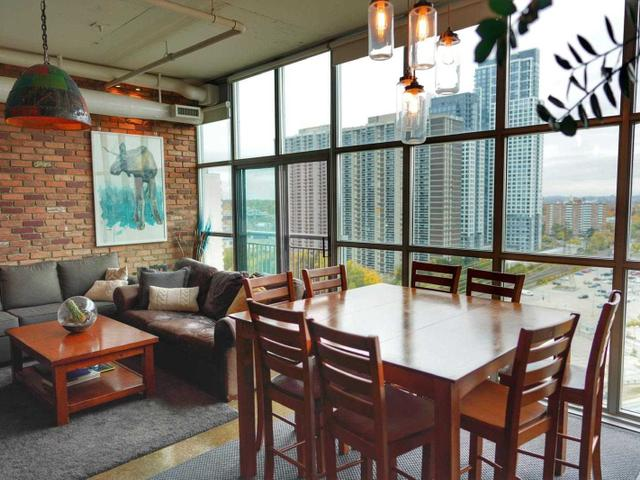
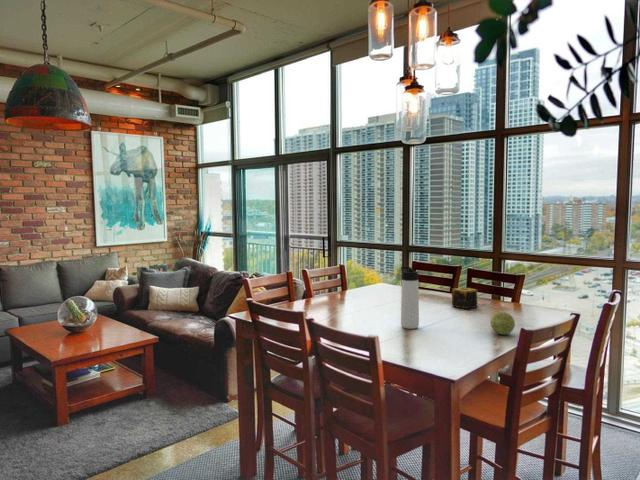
+ candle [451,286,479,310]
+ decorative ball [490,311,516,336]
+ thermos bottle [400,265,420,330]
